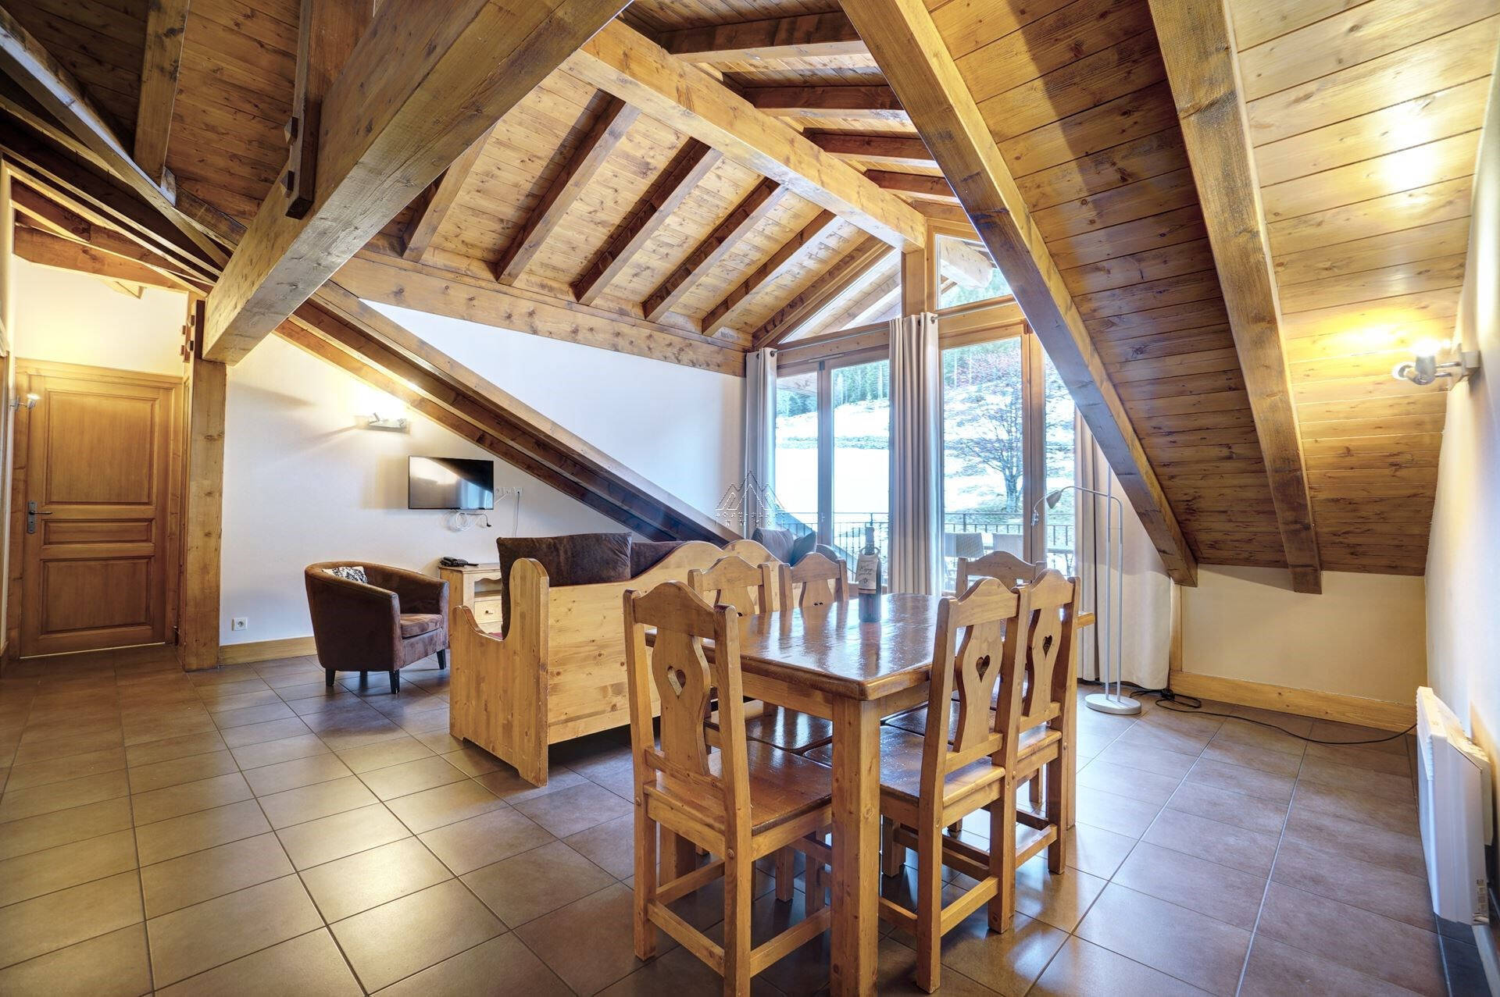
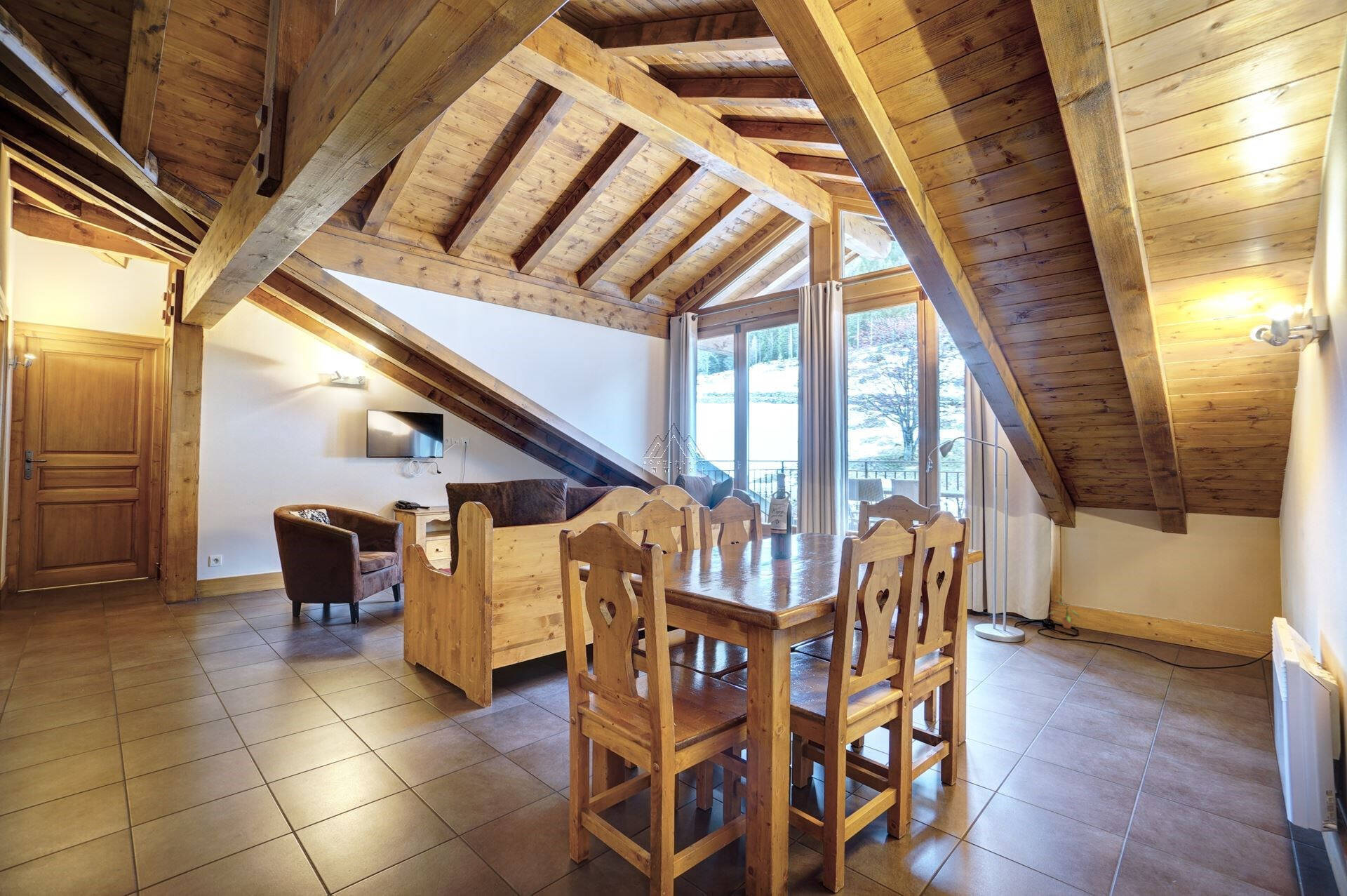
+ potted plant [1048,592,1081,629]
